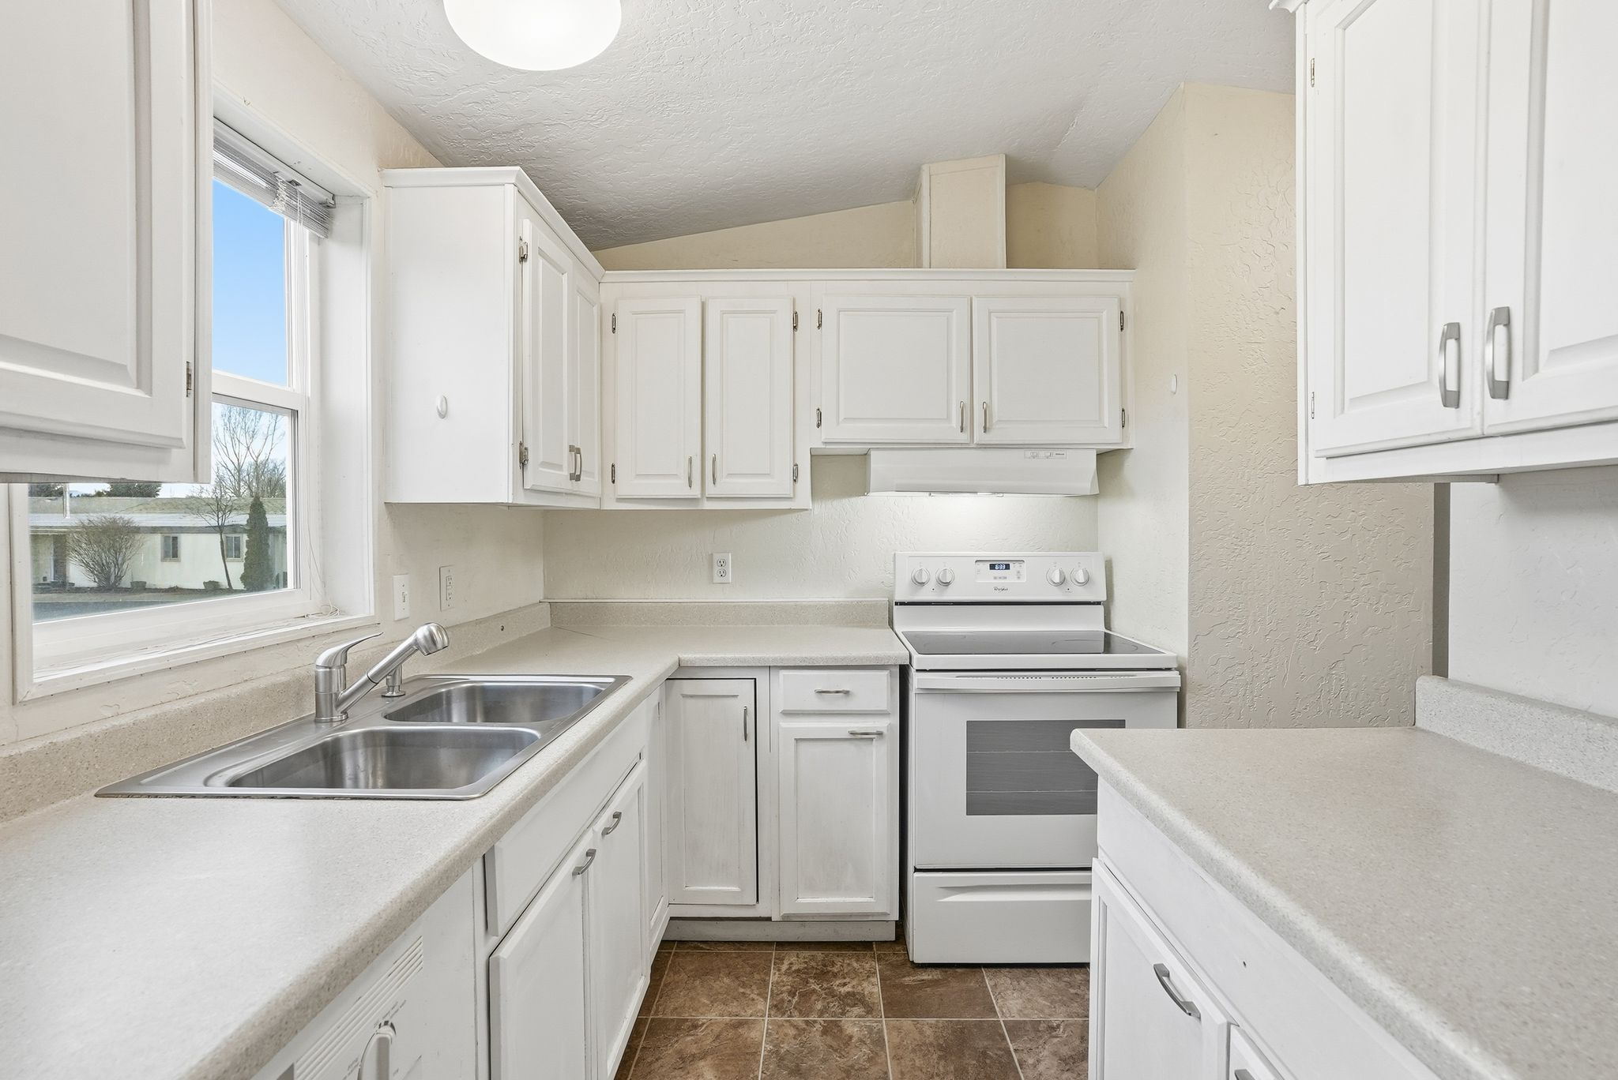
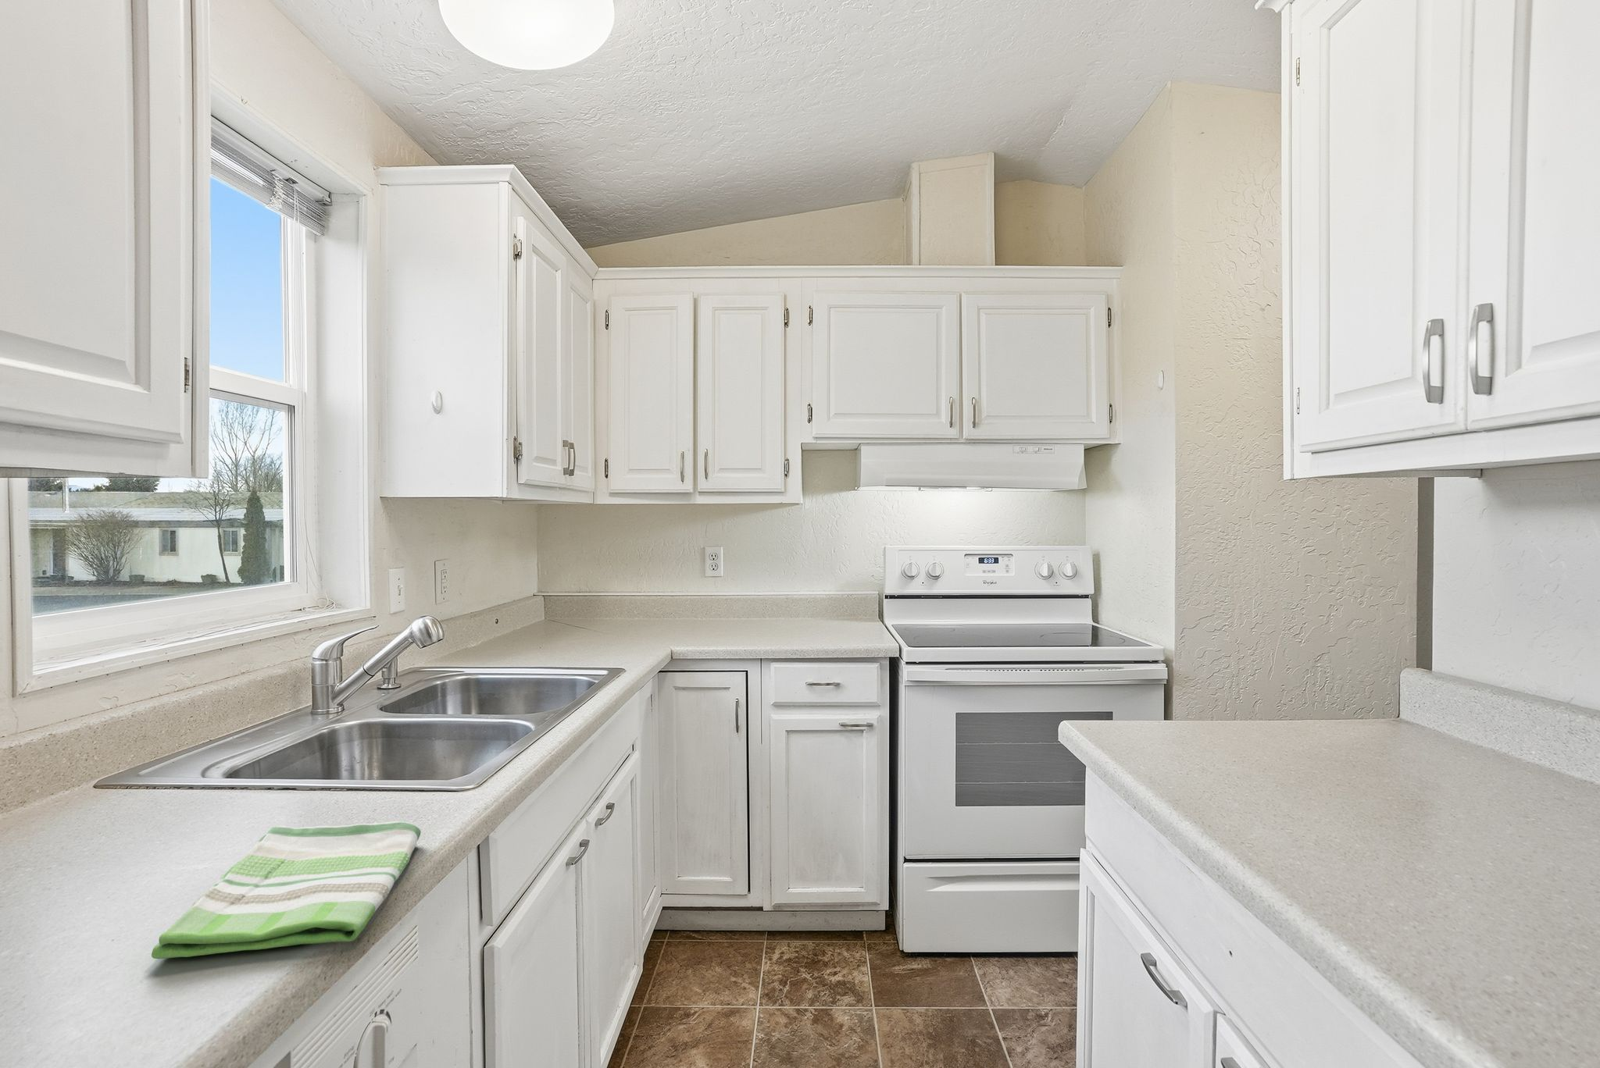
+ dish towel [150,820,422,960]
